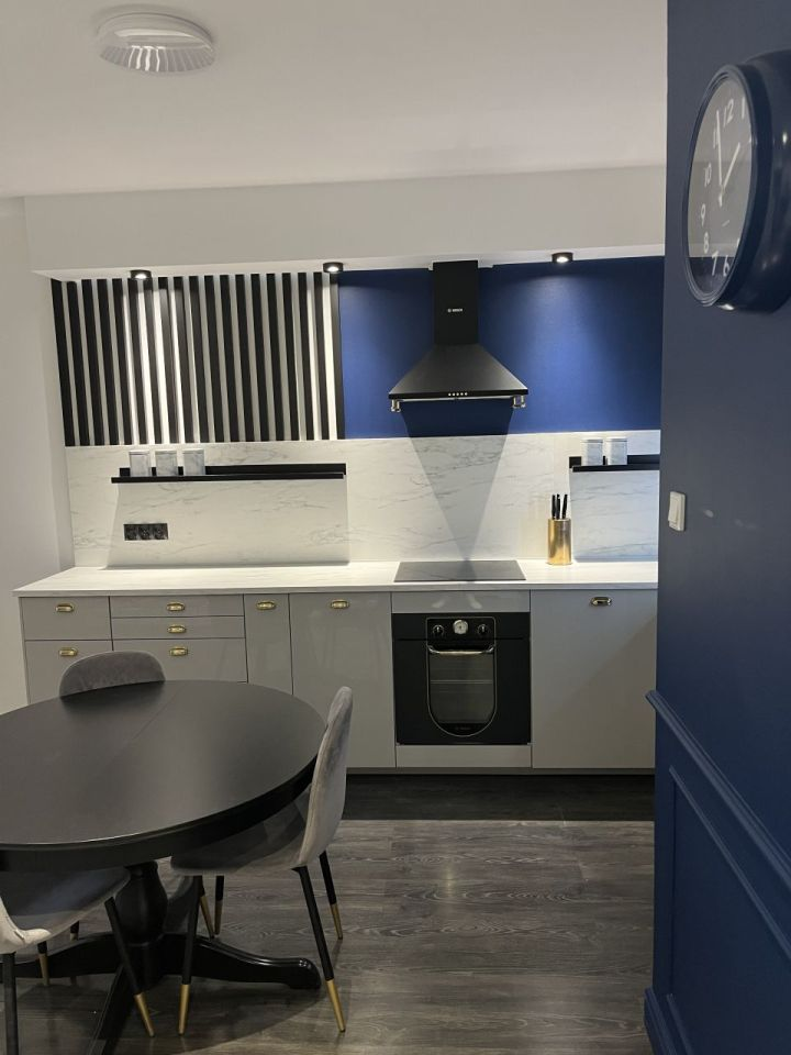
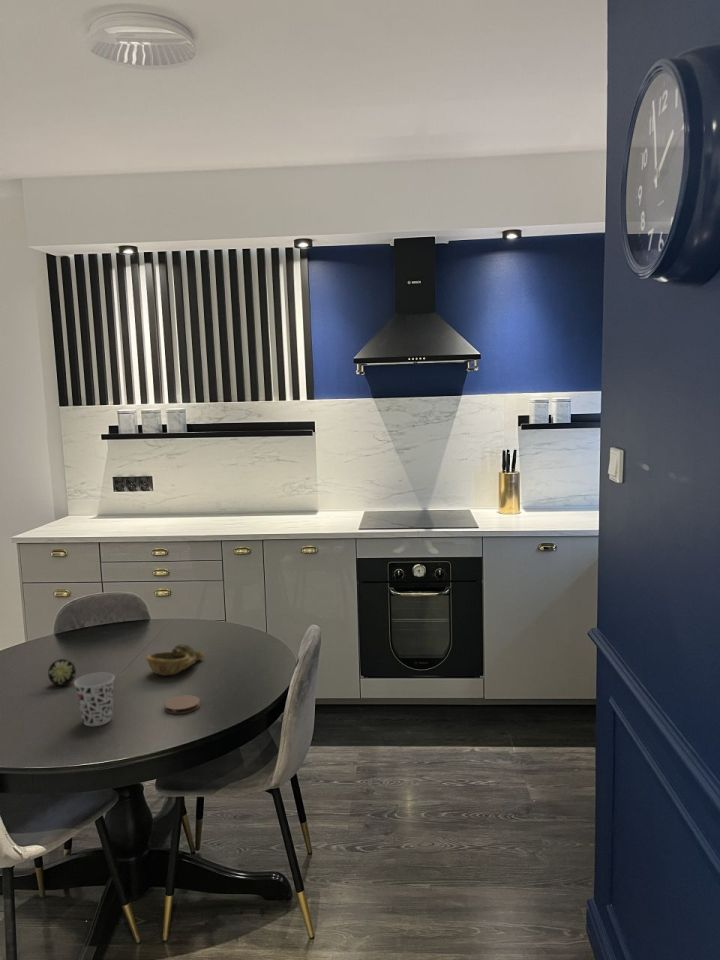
+ decorative bowl [145,643,205,677]
+ coaster [163,694,201,715]
+ cup [73,672,116,727]
+ fruit [47,658,77,687]
